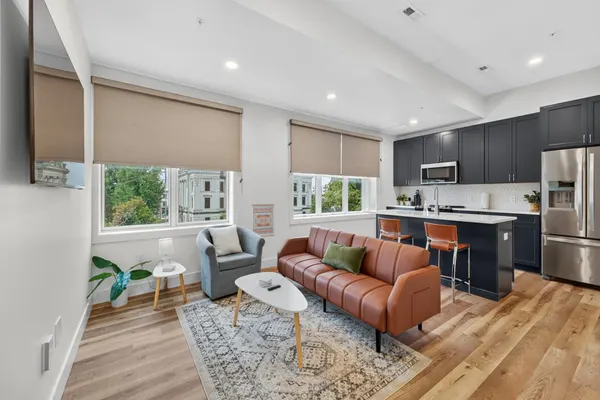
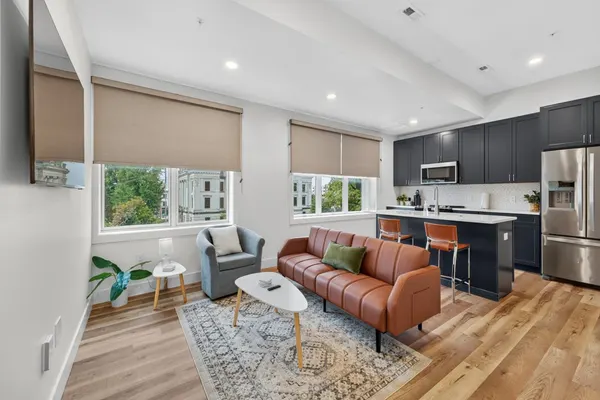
- wall art [251,203,276,238]
